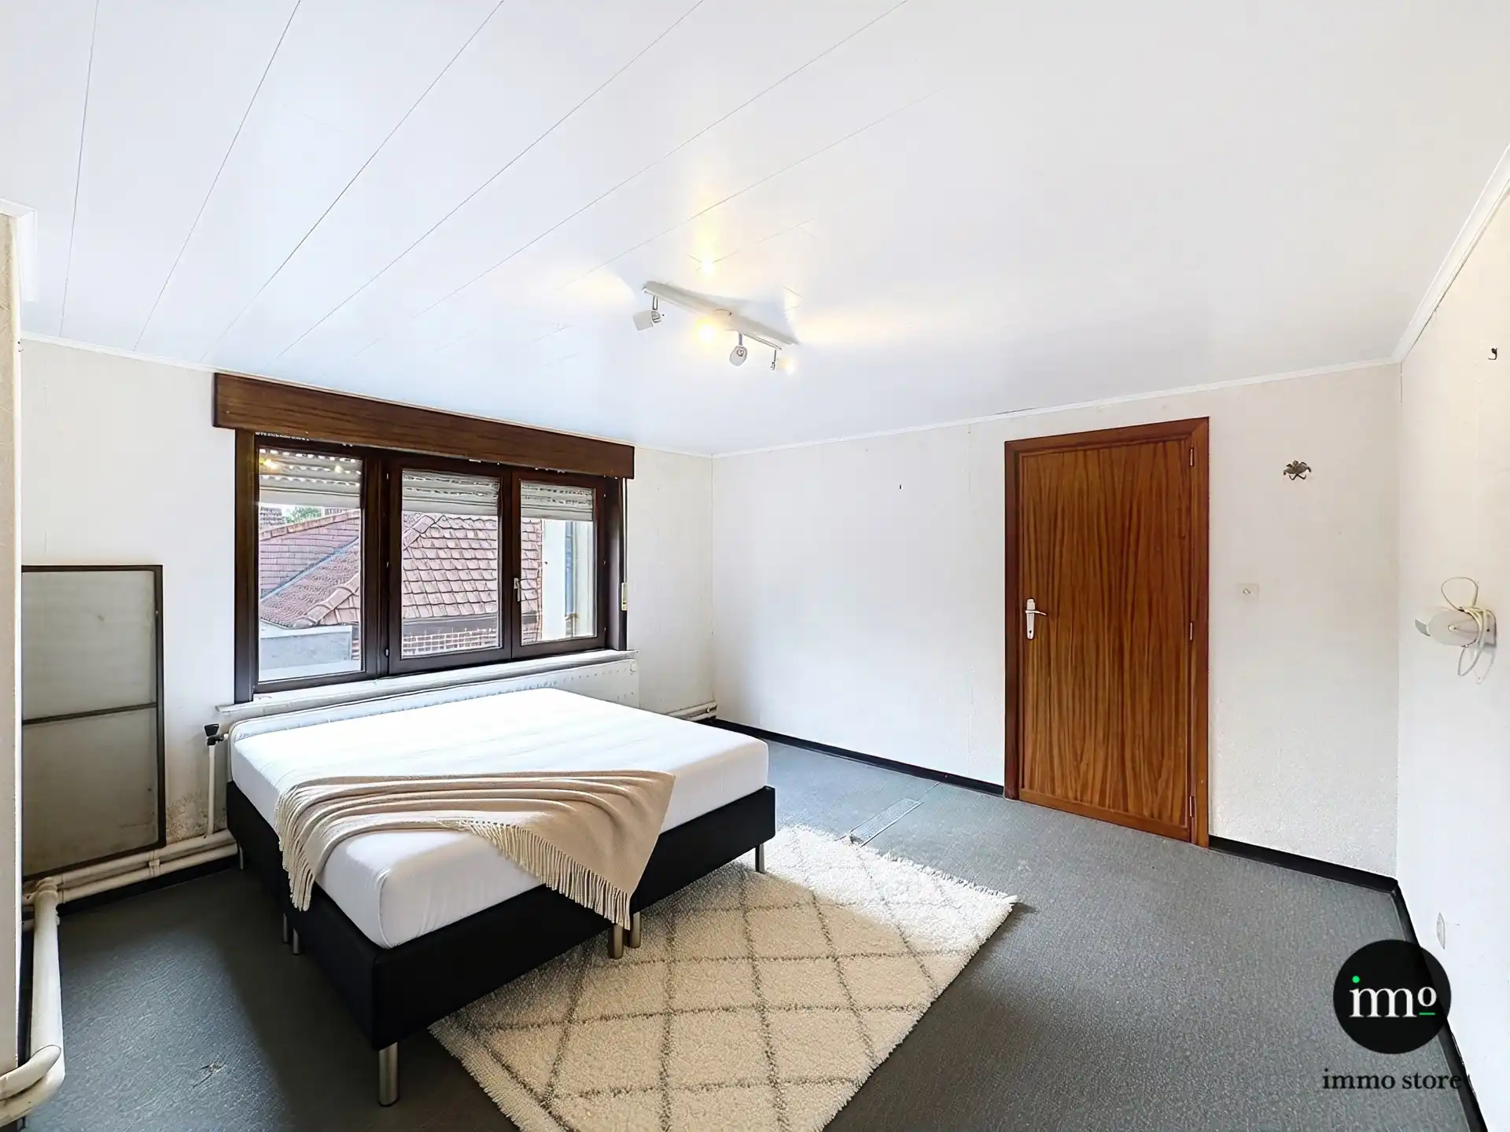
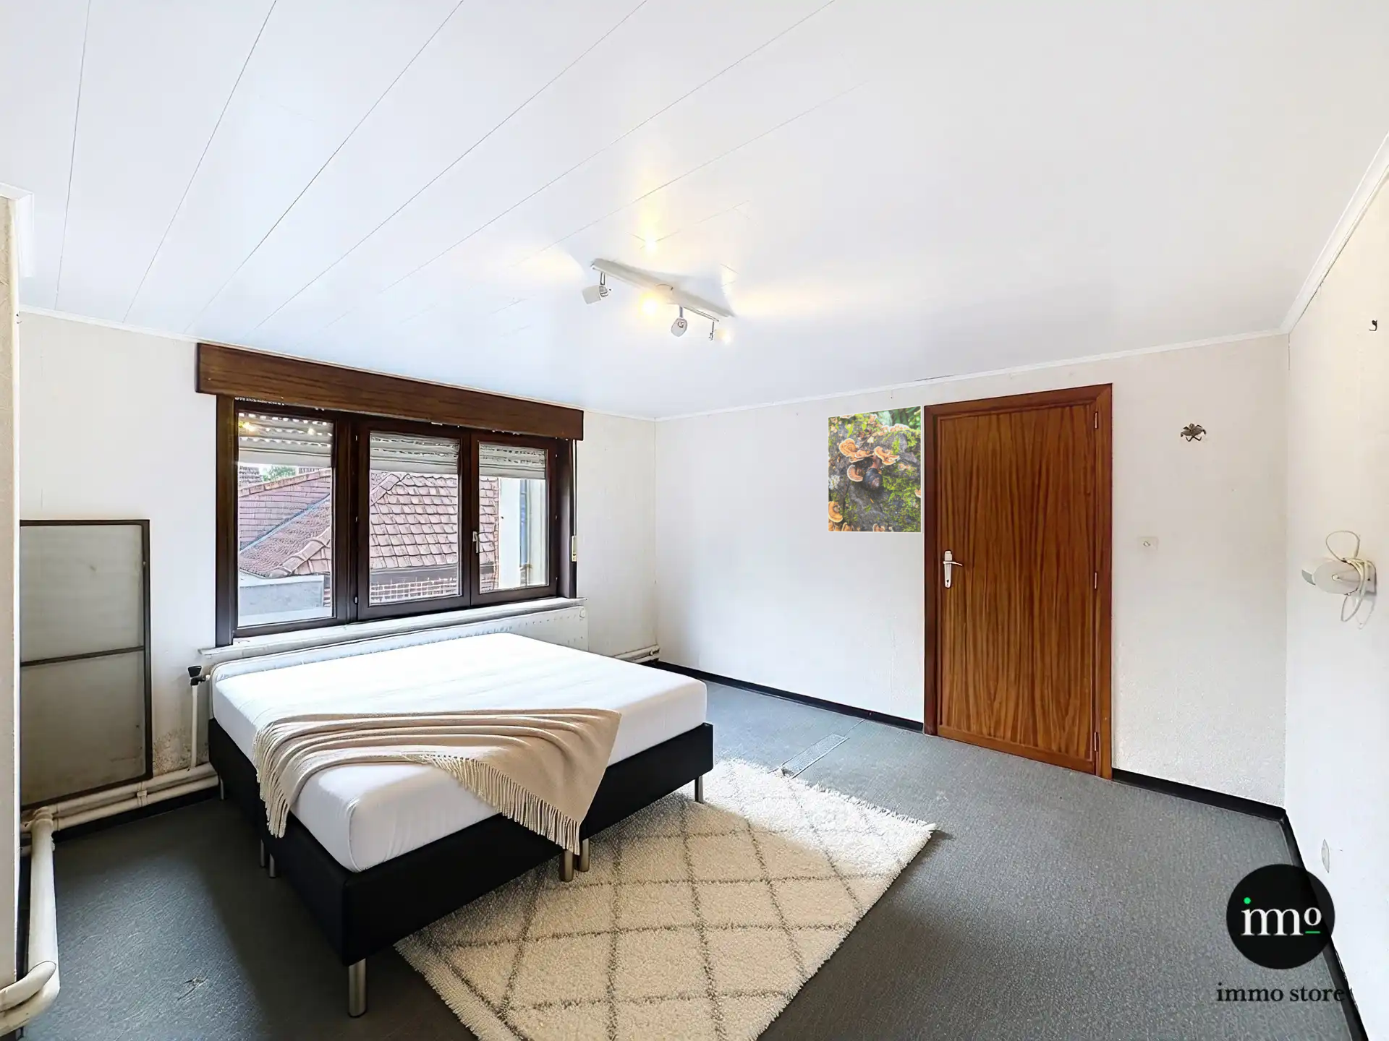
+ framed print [827,405,924,534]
